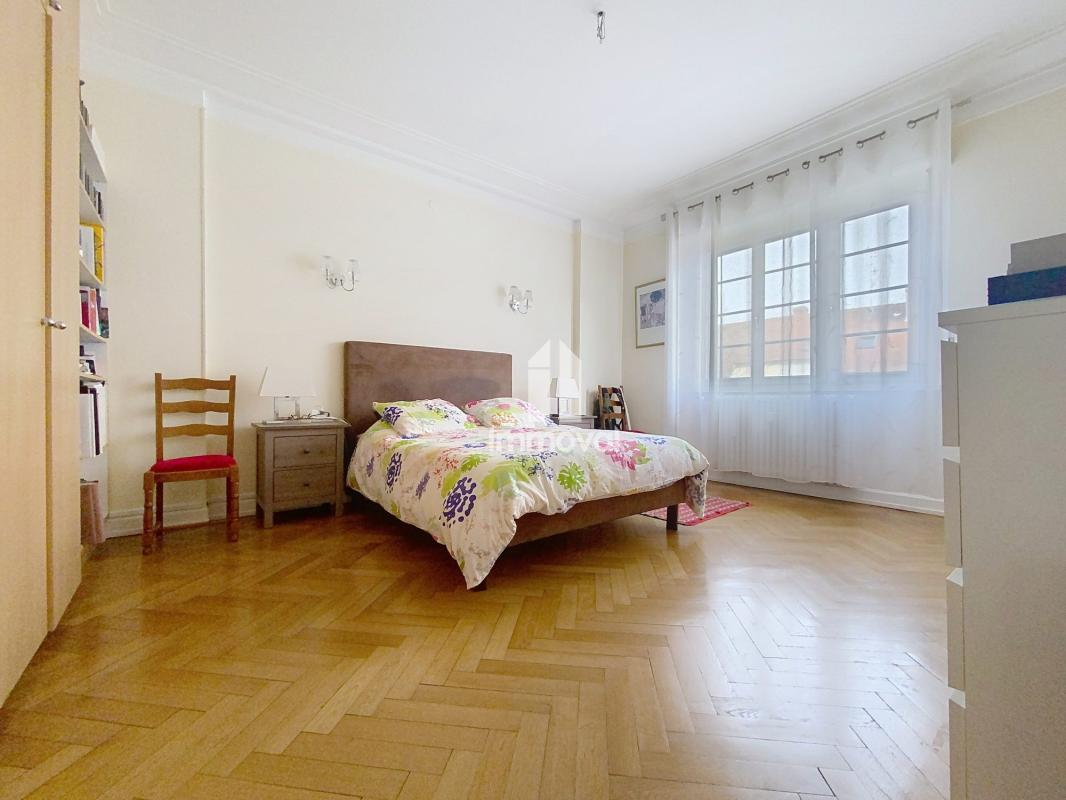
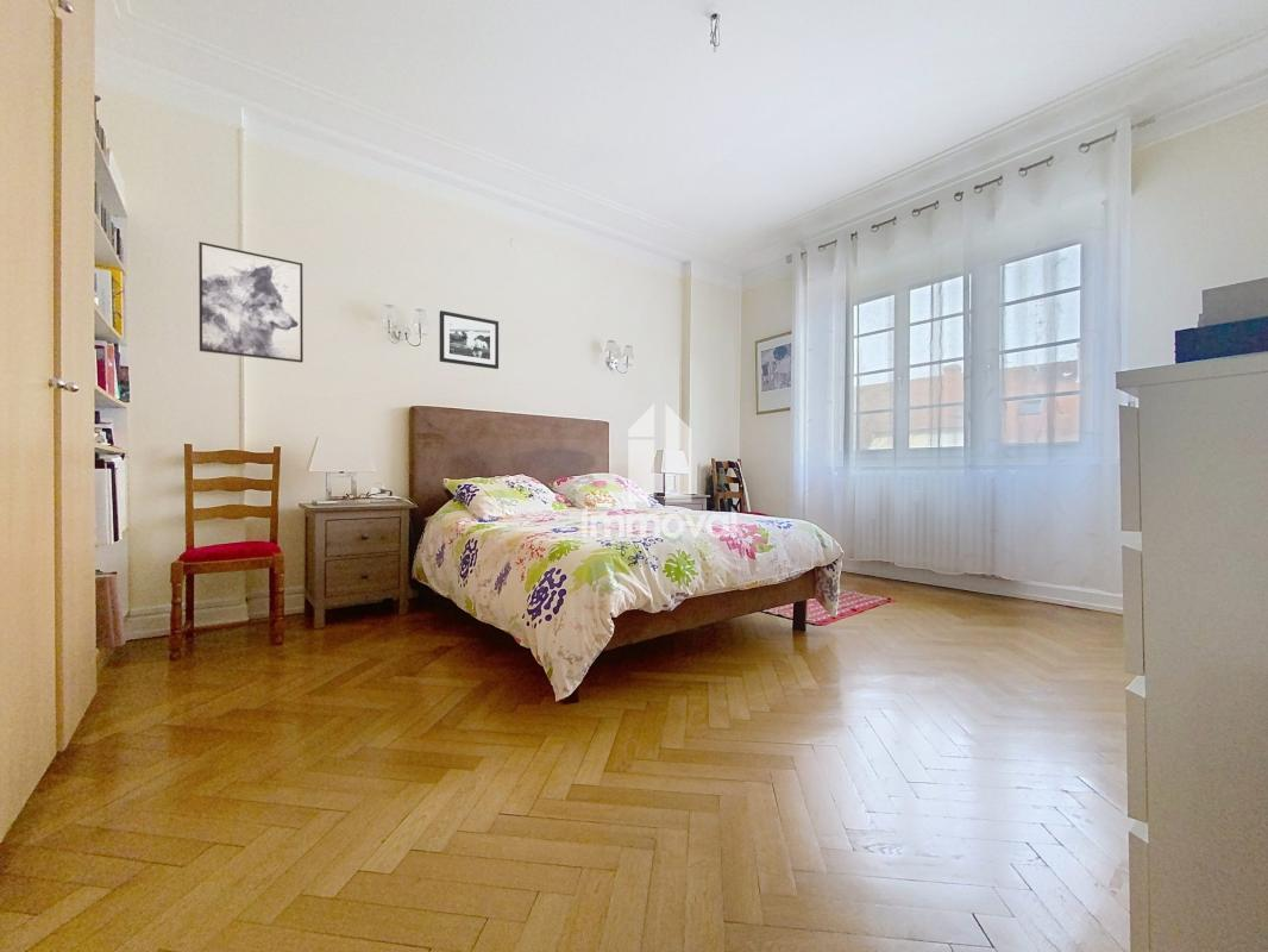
+ picture frame [439,309,500,370]
+ wall art [197,240,305,364]
